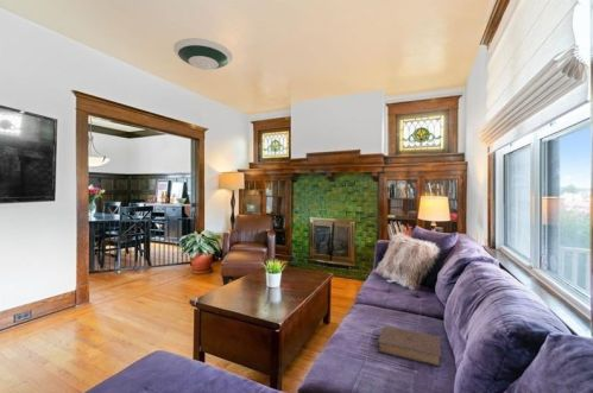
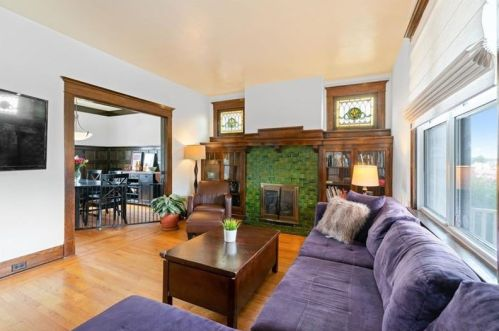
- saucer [172,37,233,71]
- book [377,324,442,368]
